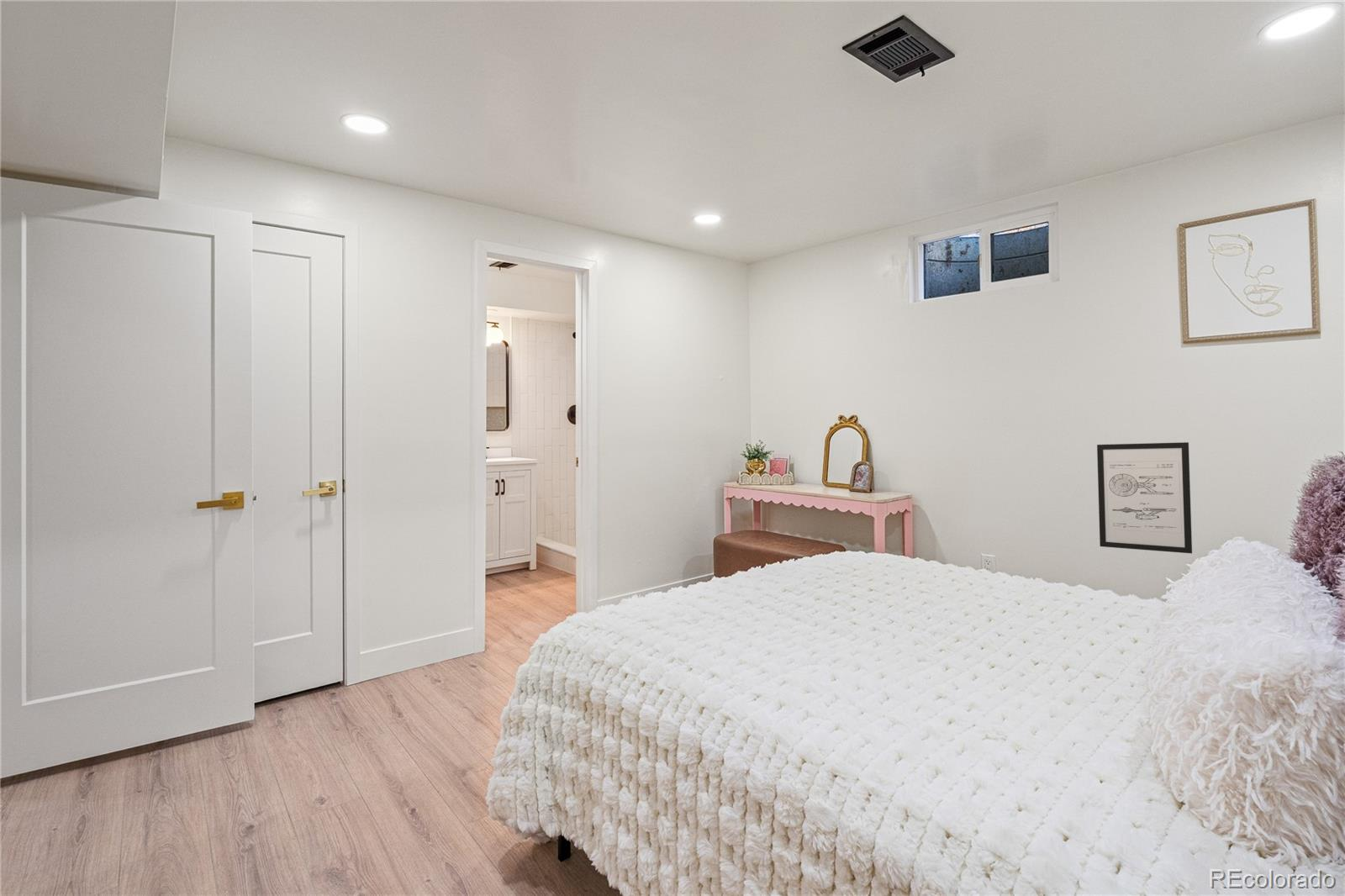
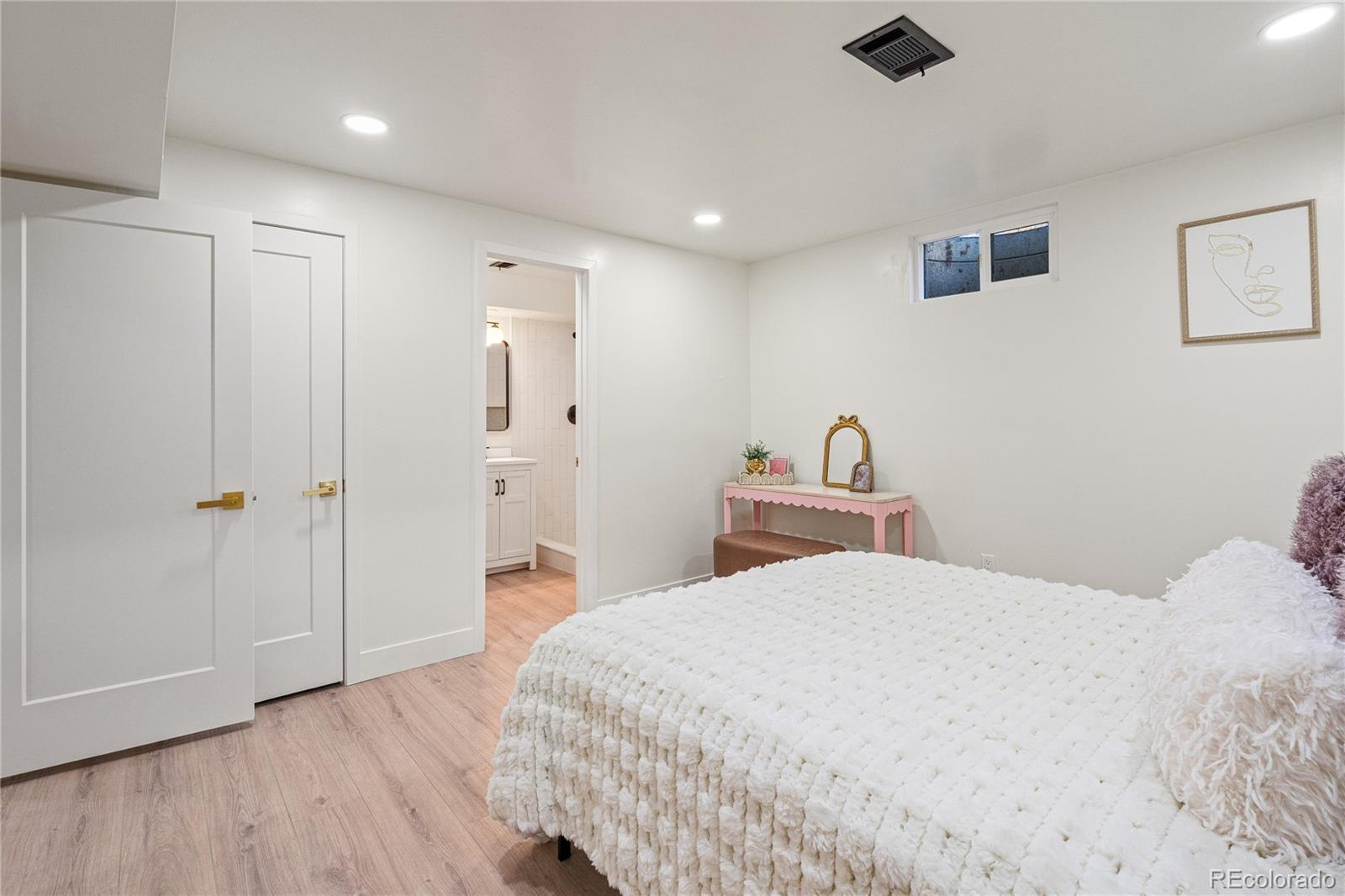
- wall art [1096,441,1193,554]
